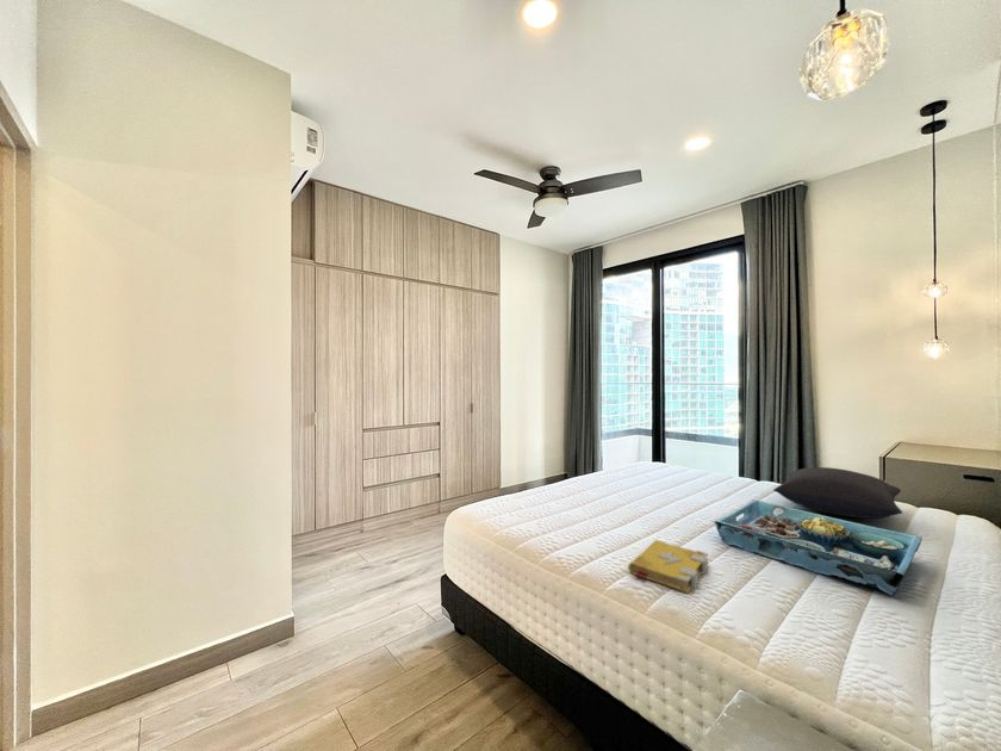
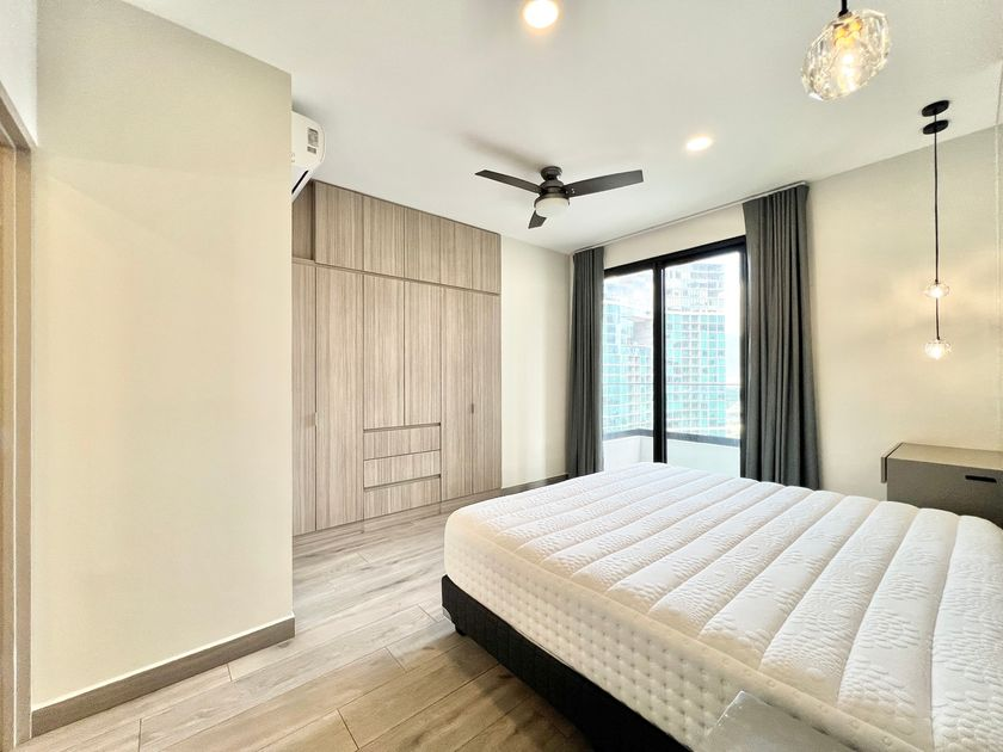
- serving tray [714,498,922,597]
- pillow [772,466,903,520]
- spell book [627,539,709,595]
